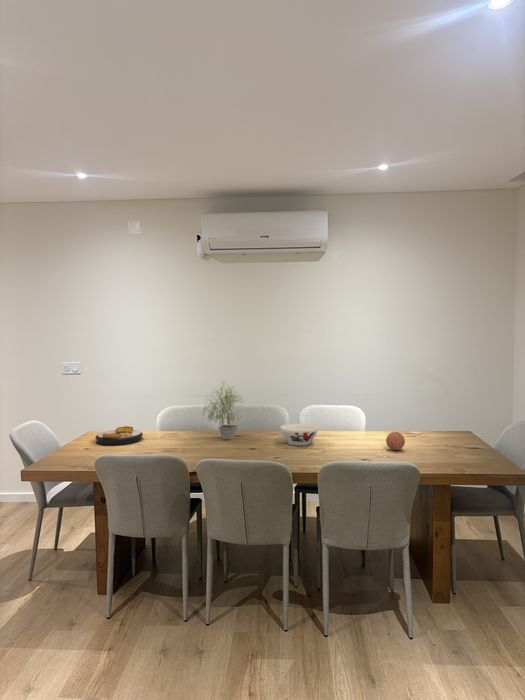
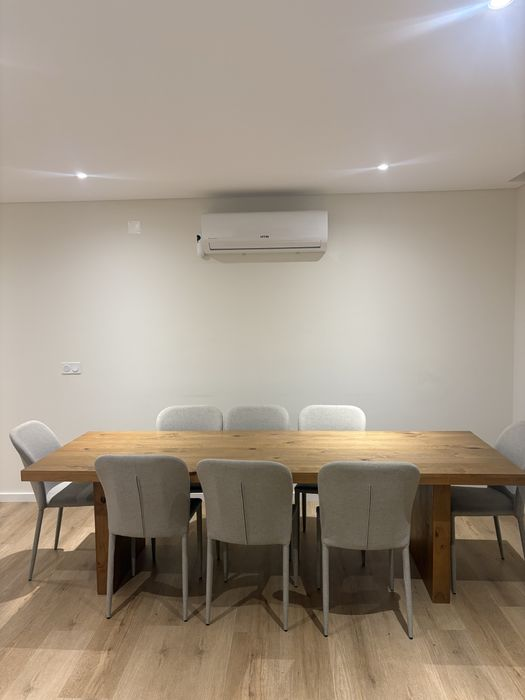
- bowl [279,423,319,447]
- decorative ball [385,431,406,451]
- potted plant [202,380,245,441]
- plate [94,425,144,445]
